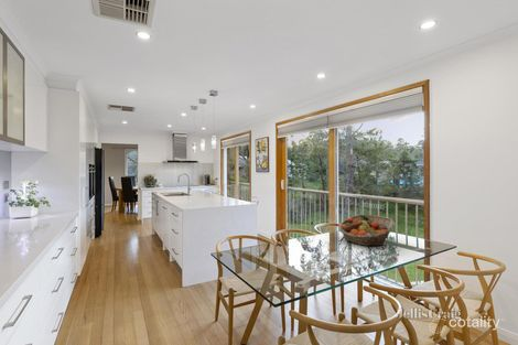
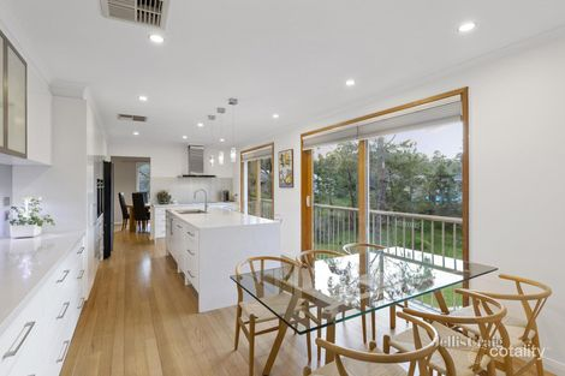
- fruit basket [337,214,396,247]
